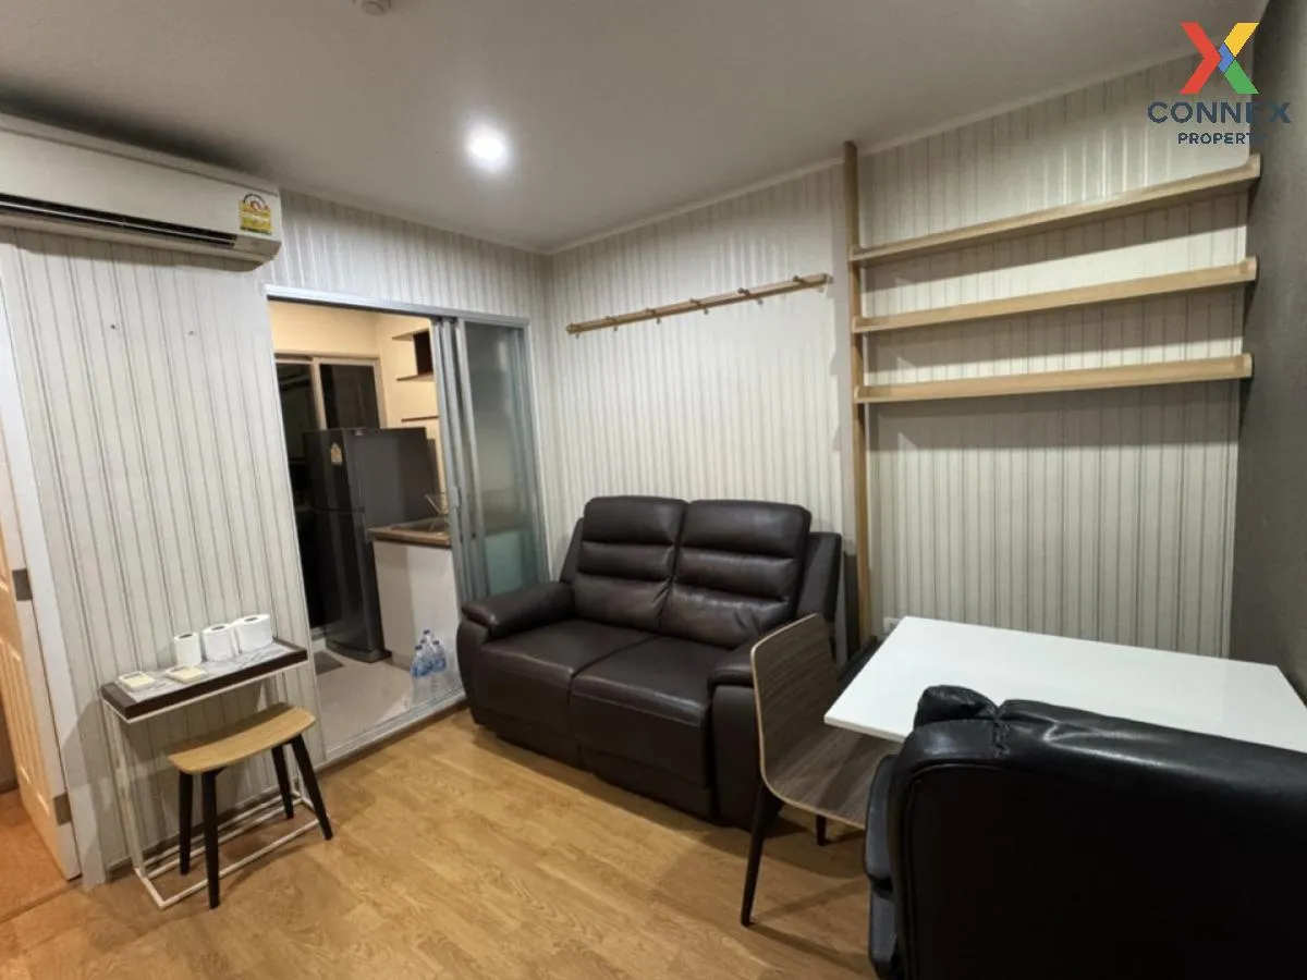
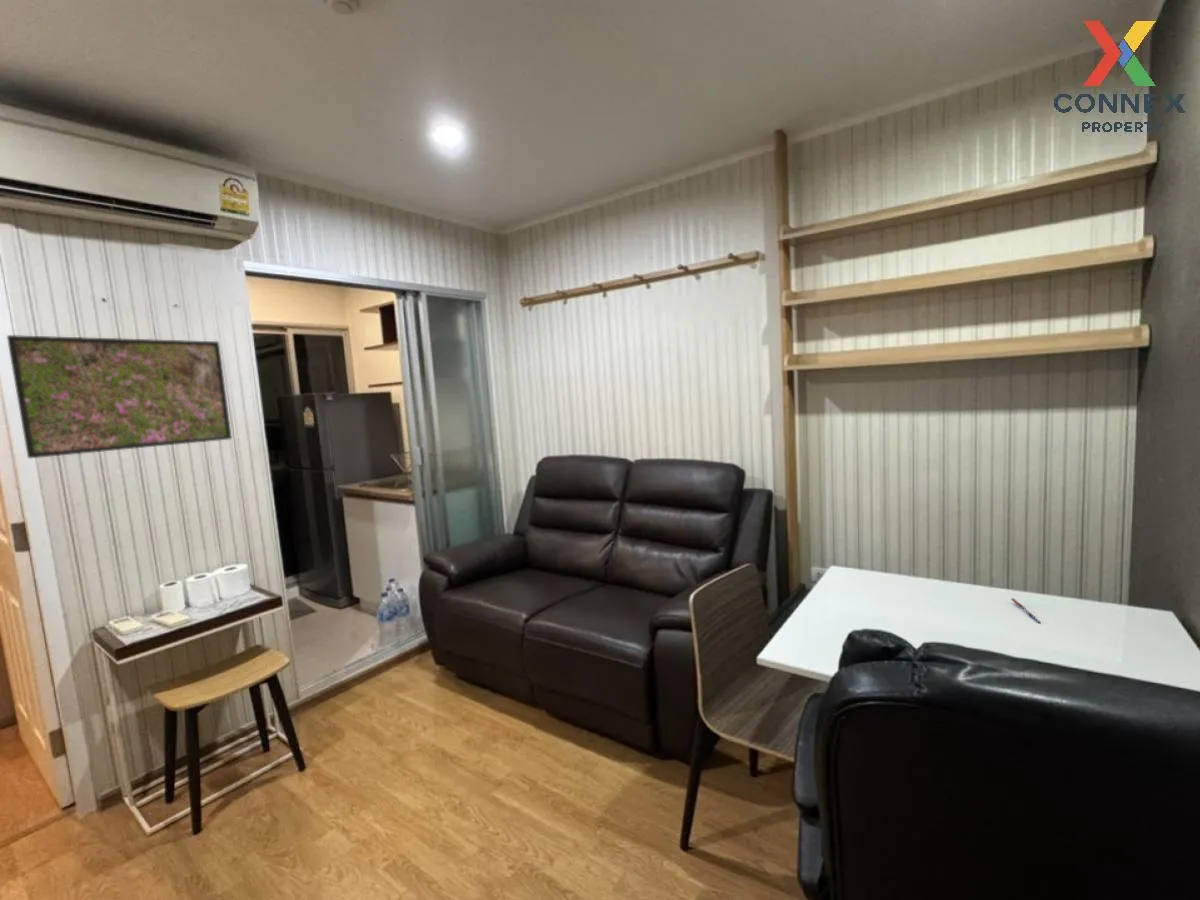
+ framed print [6,334,233,459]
+ pen [1010,597,1040,624]
